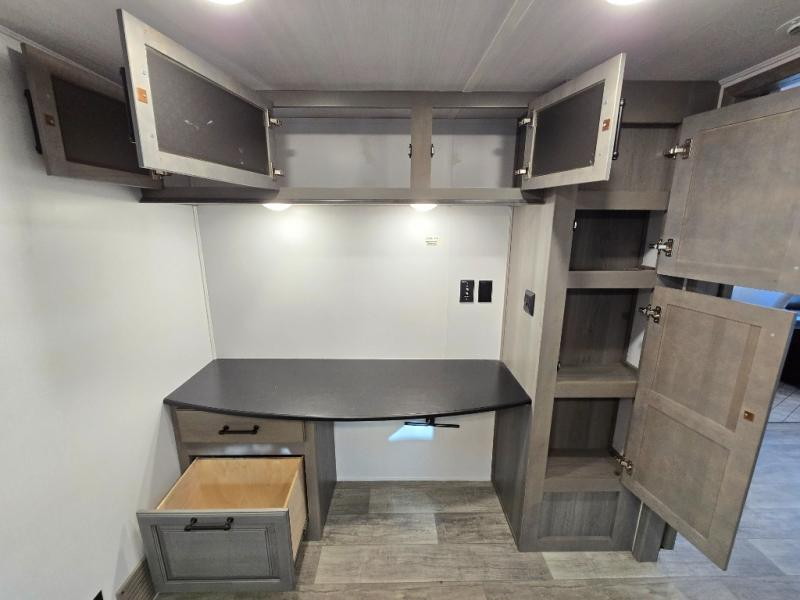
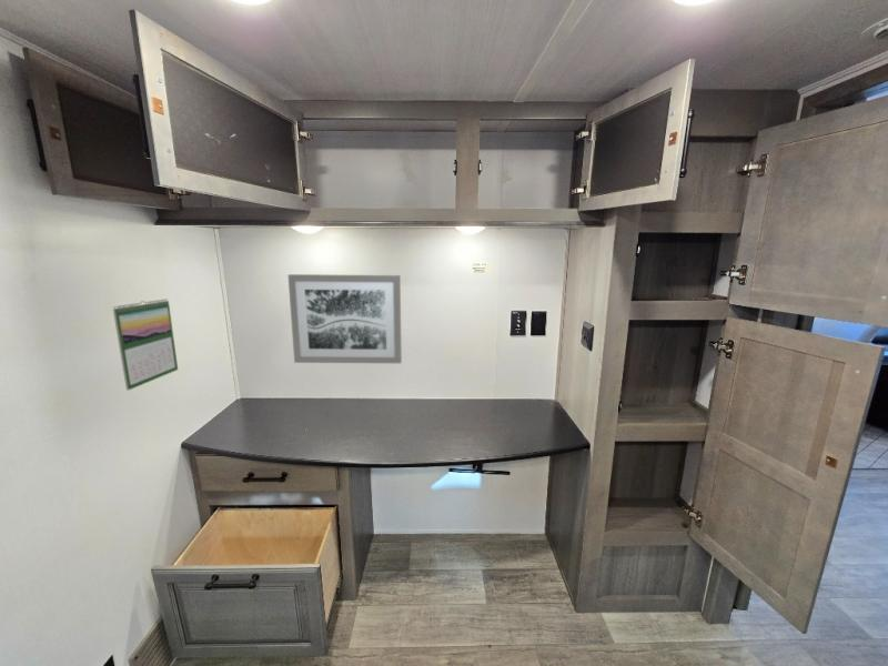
+ calendar [112,299,179,391]
+ wall art [287,273,403,364]
